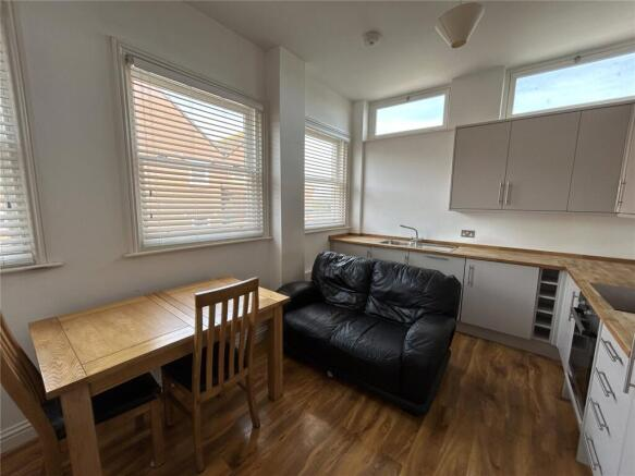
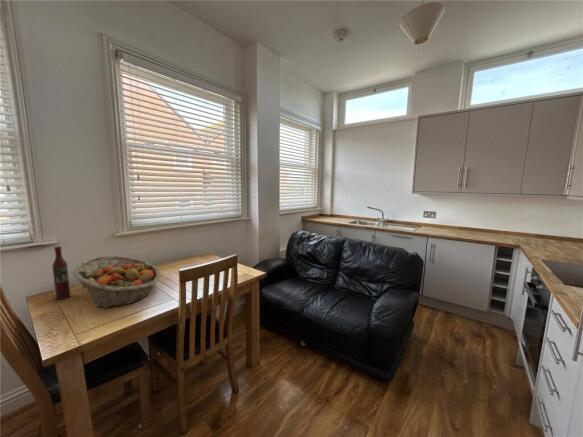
+ wine bottle [52,245,72,301]
+ fruit basket [72,255,160,309]
